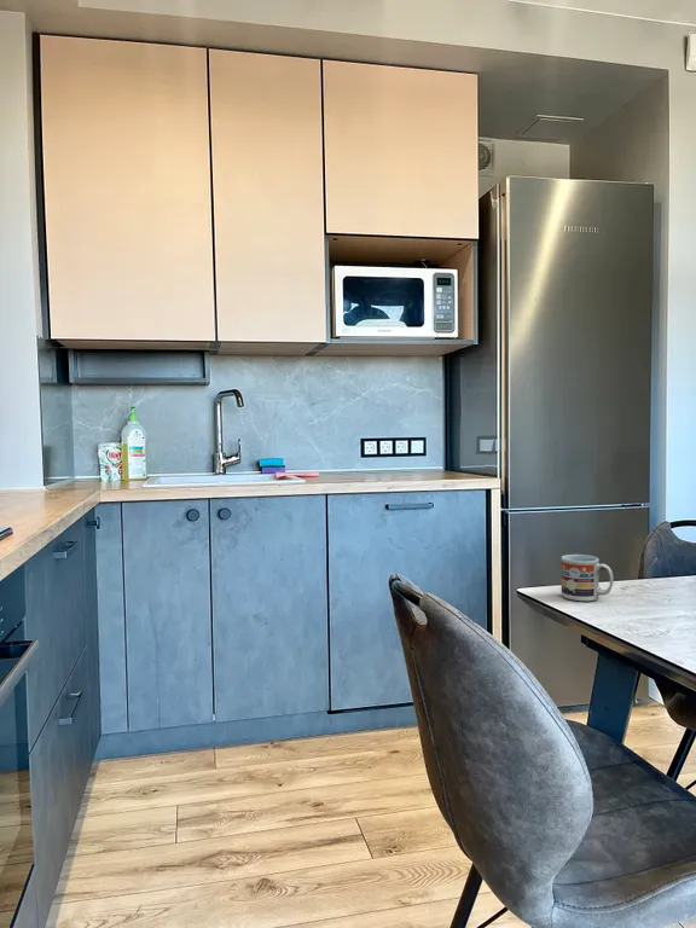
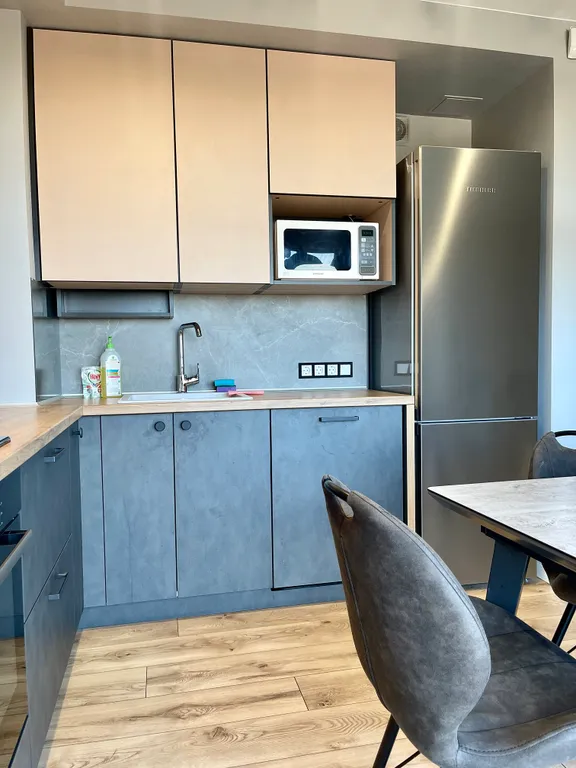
- cup [559,553,615,602]
